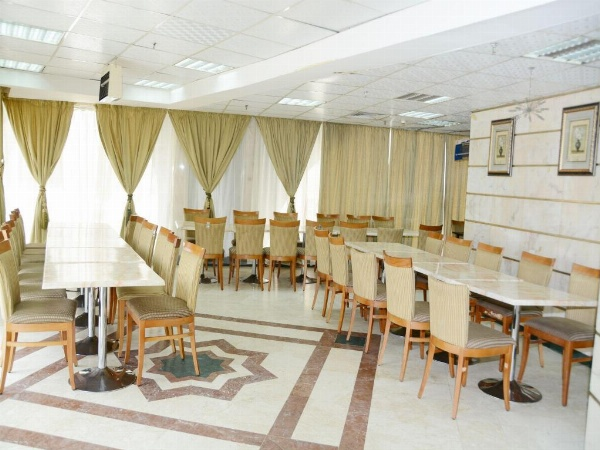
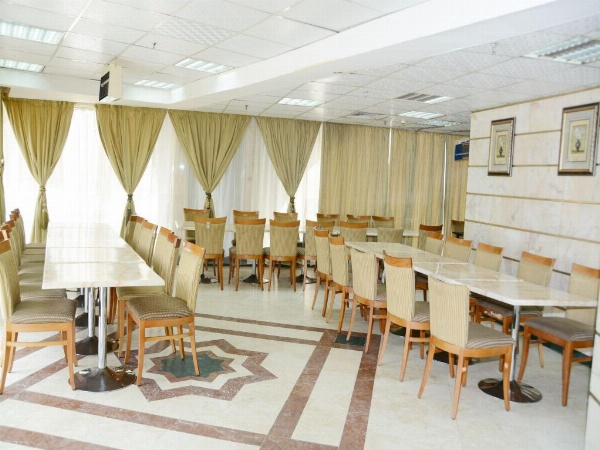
- chandelier [508,66,550,123]
